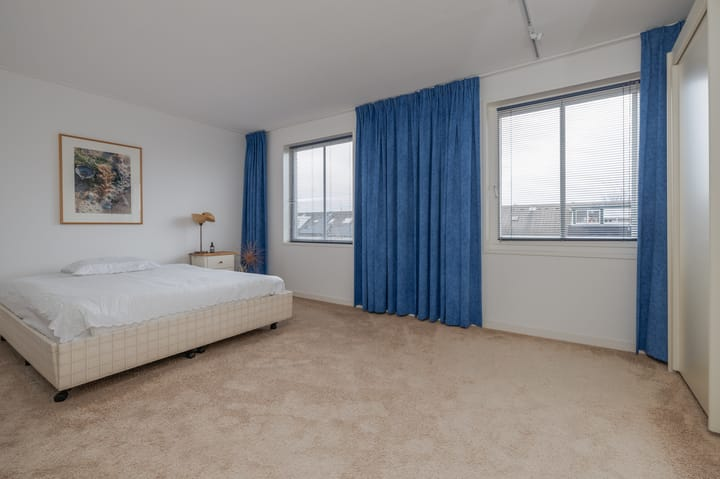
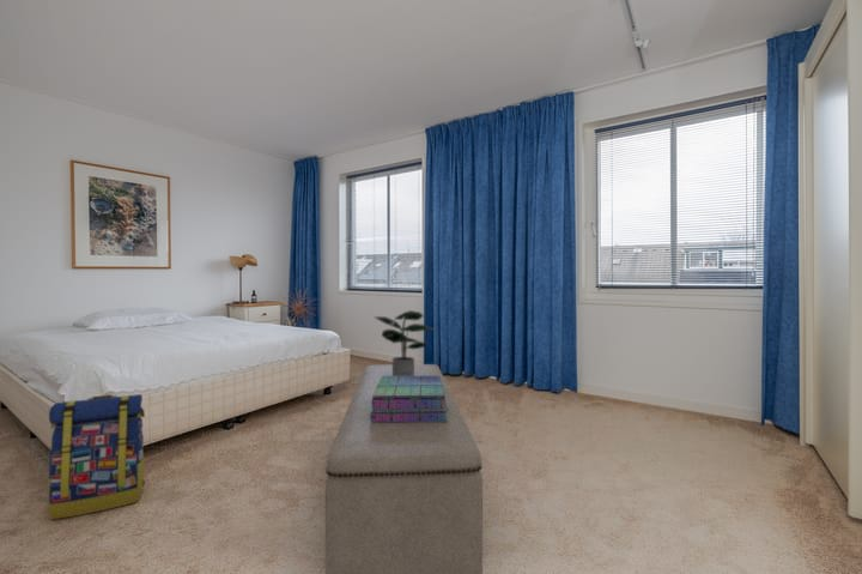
+ stack of books [370,376,448,423]
+ potted plant [372,309,436,376]
+ backpack [47,393,146,520]
+ bench [324,363,484,574]
